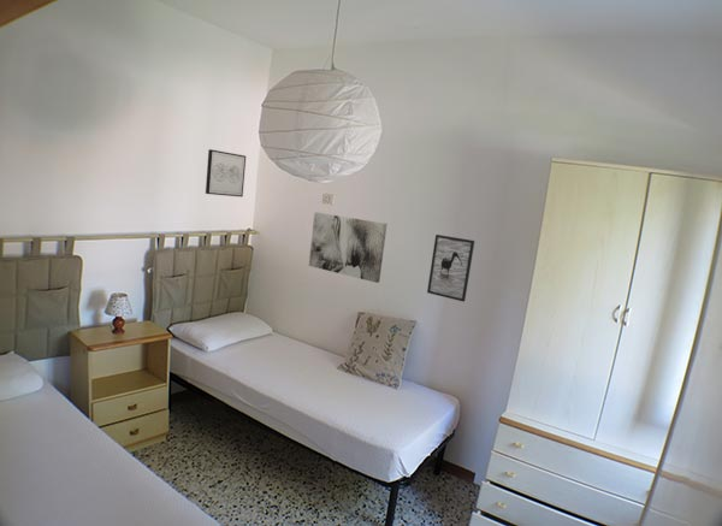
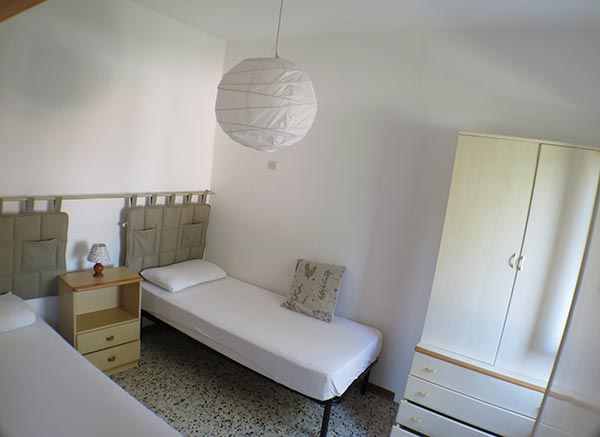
- wall art [205,148,247,199]
- wall art [308,211,389,284]
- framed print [426,234,475,303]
